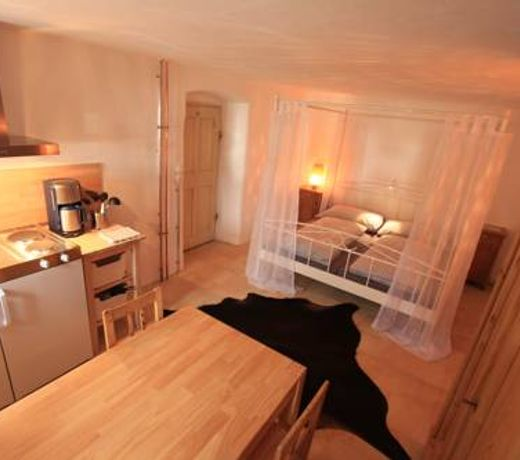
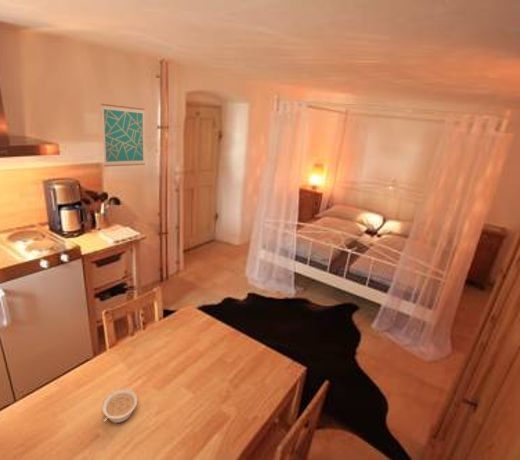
+ legume [101,388,138,424]
+ wall art [100,103,146,168]
